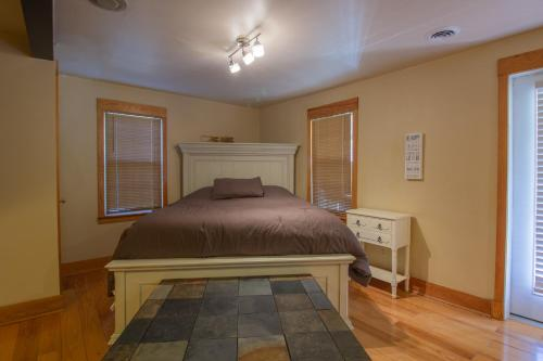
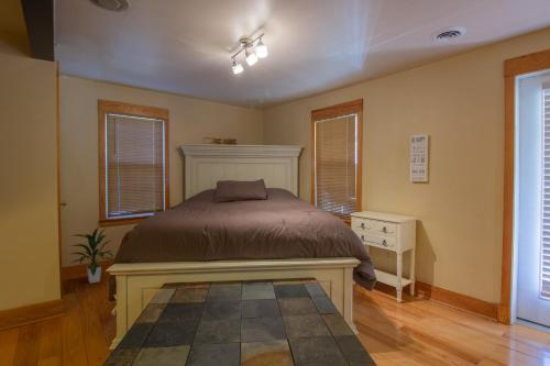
+ indoor plant [68,225,116,285]
